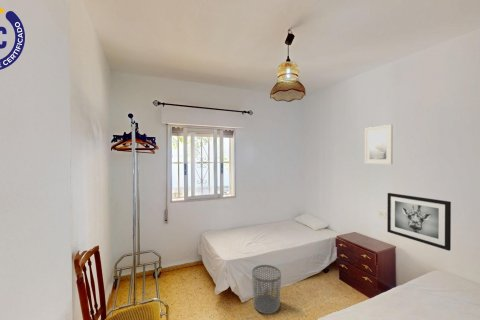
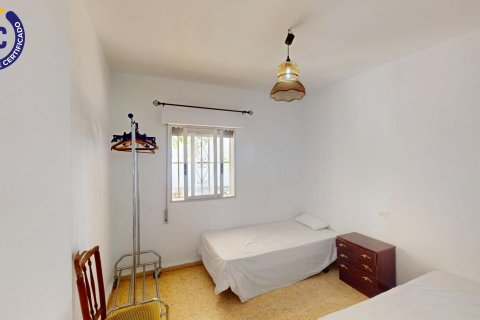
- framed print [364,124,393,165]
- waste bin [251,264,282,315]
- wall art [386,192,452,252]
